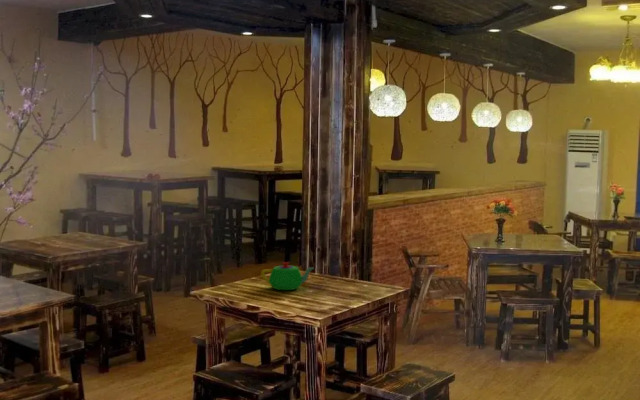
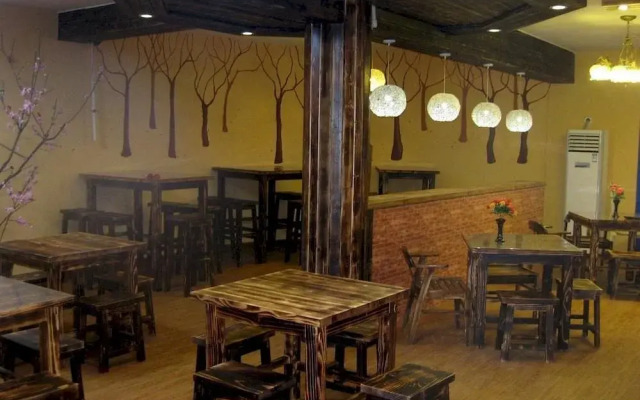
- teapot [260,261,315,291]
